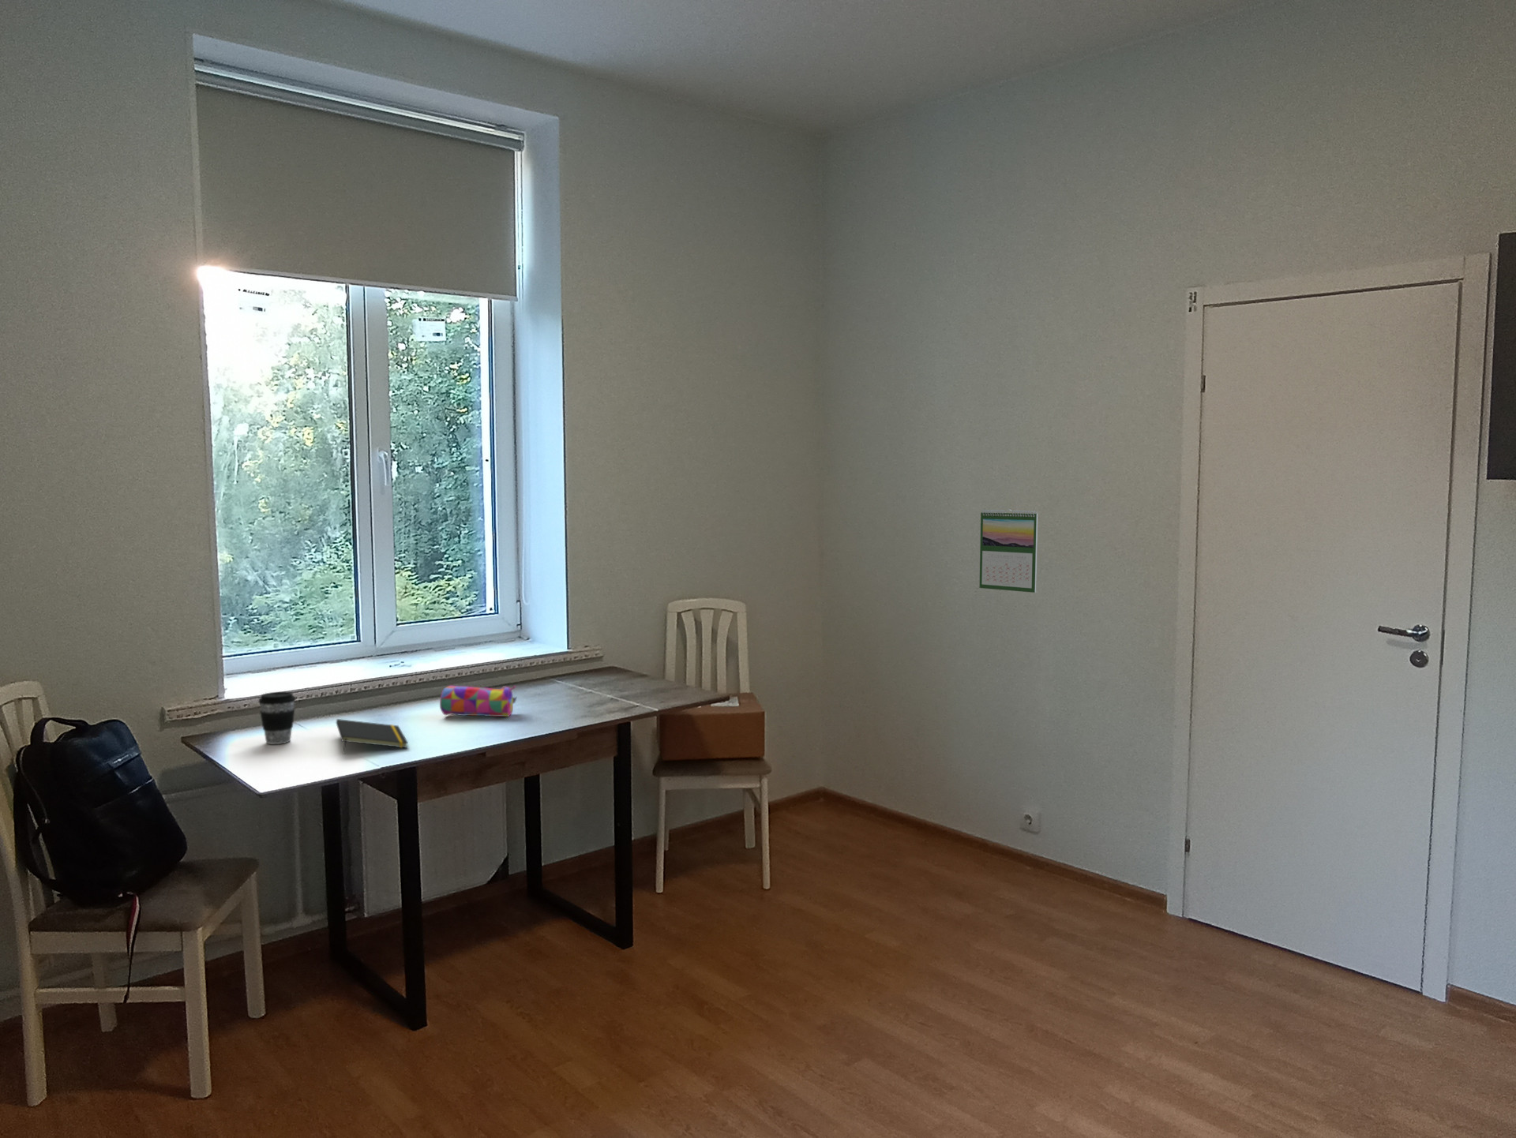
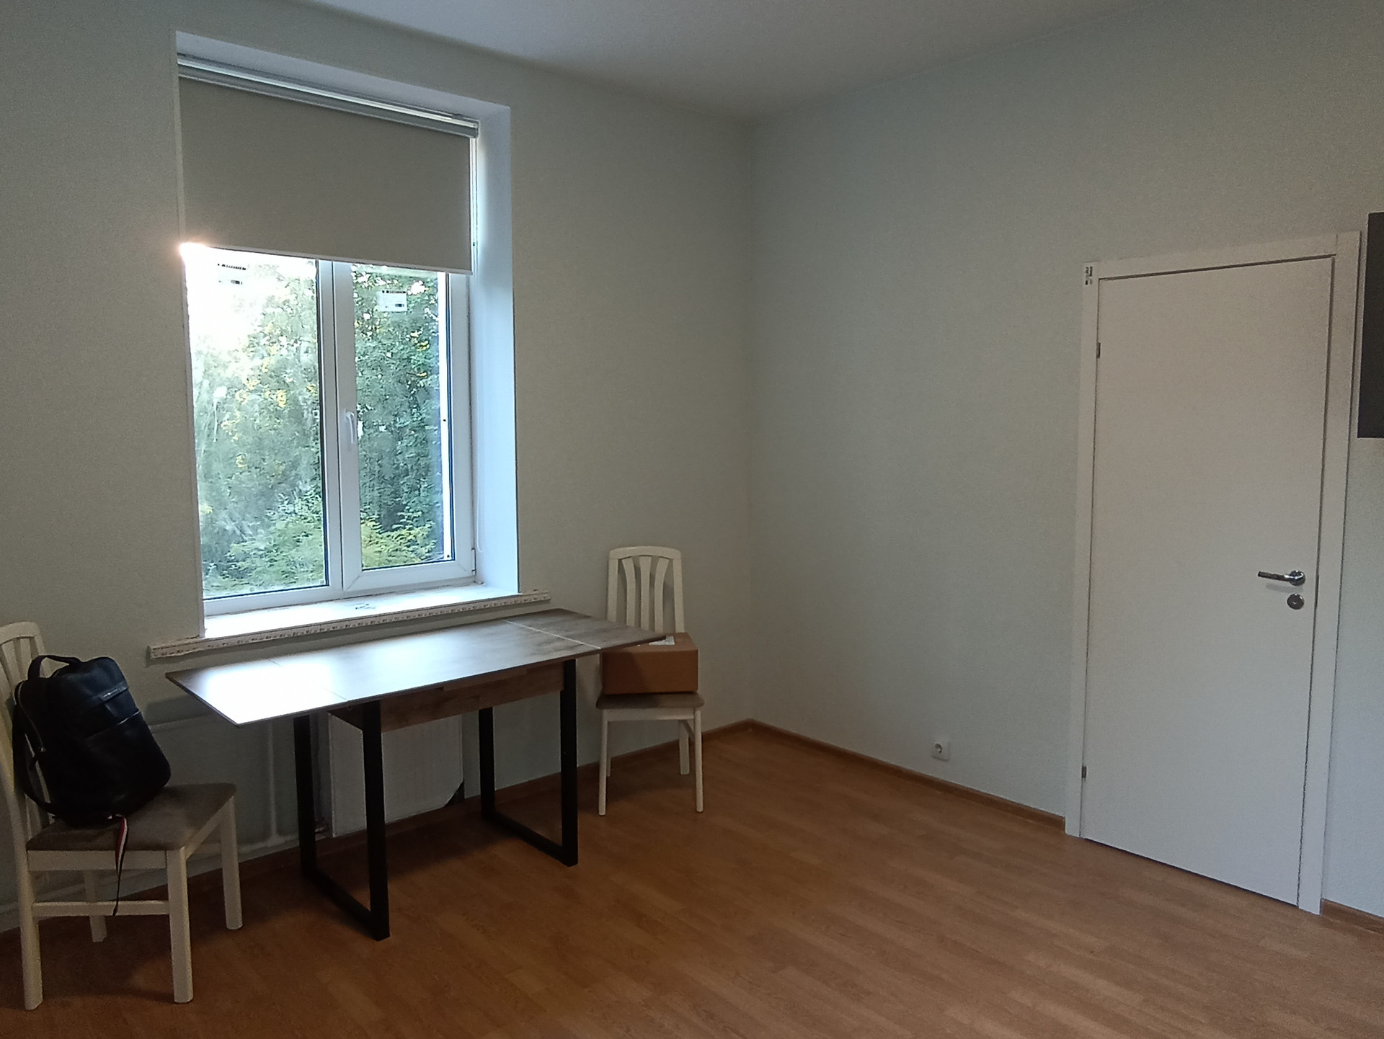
- calendar [978,508,1038,593]
- coffee cup [257,691,297,745]
- notepad [336,718,409,754]
- pencil case [439,685,518,717]
